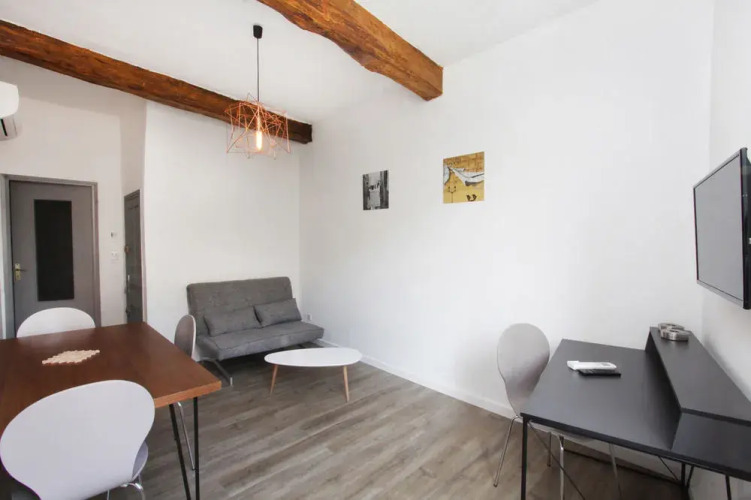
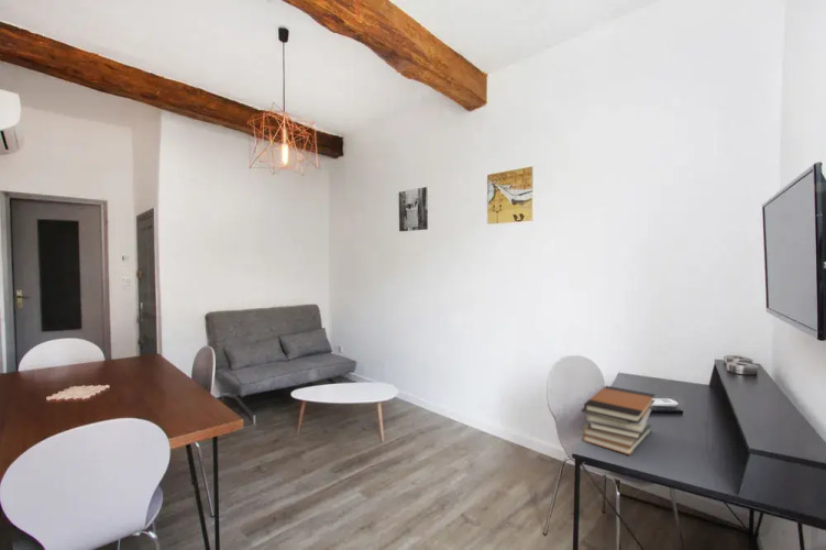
+ book stack [581,385,657,457]
